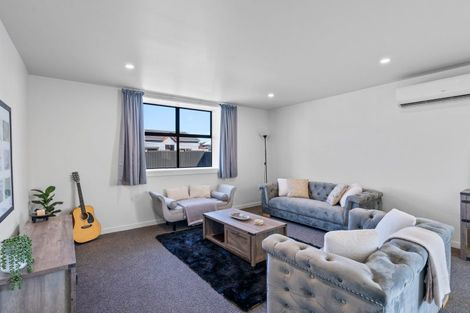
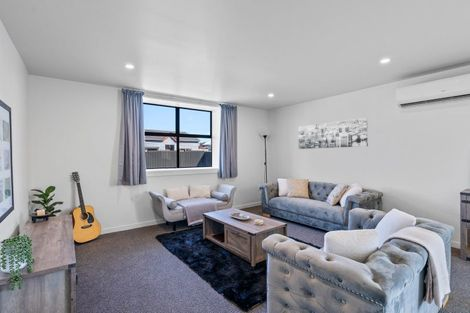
+ wall art [297,117,369,150]
